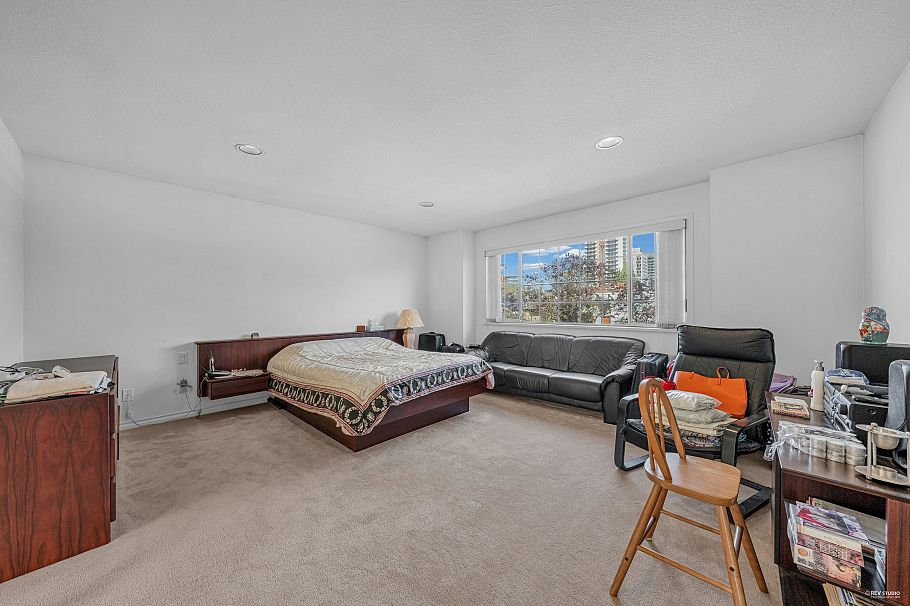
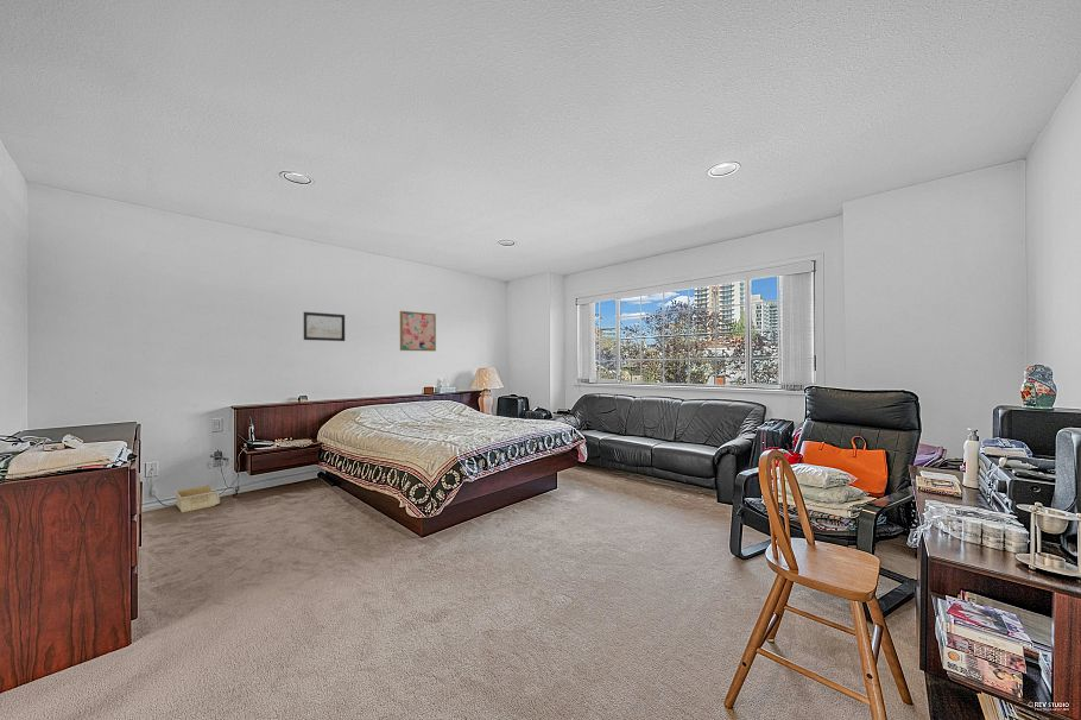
+ wall art [303,311,346,342]
+ wall art [399,310,437,352]
+ storage bin [173,485,221,513]
